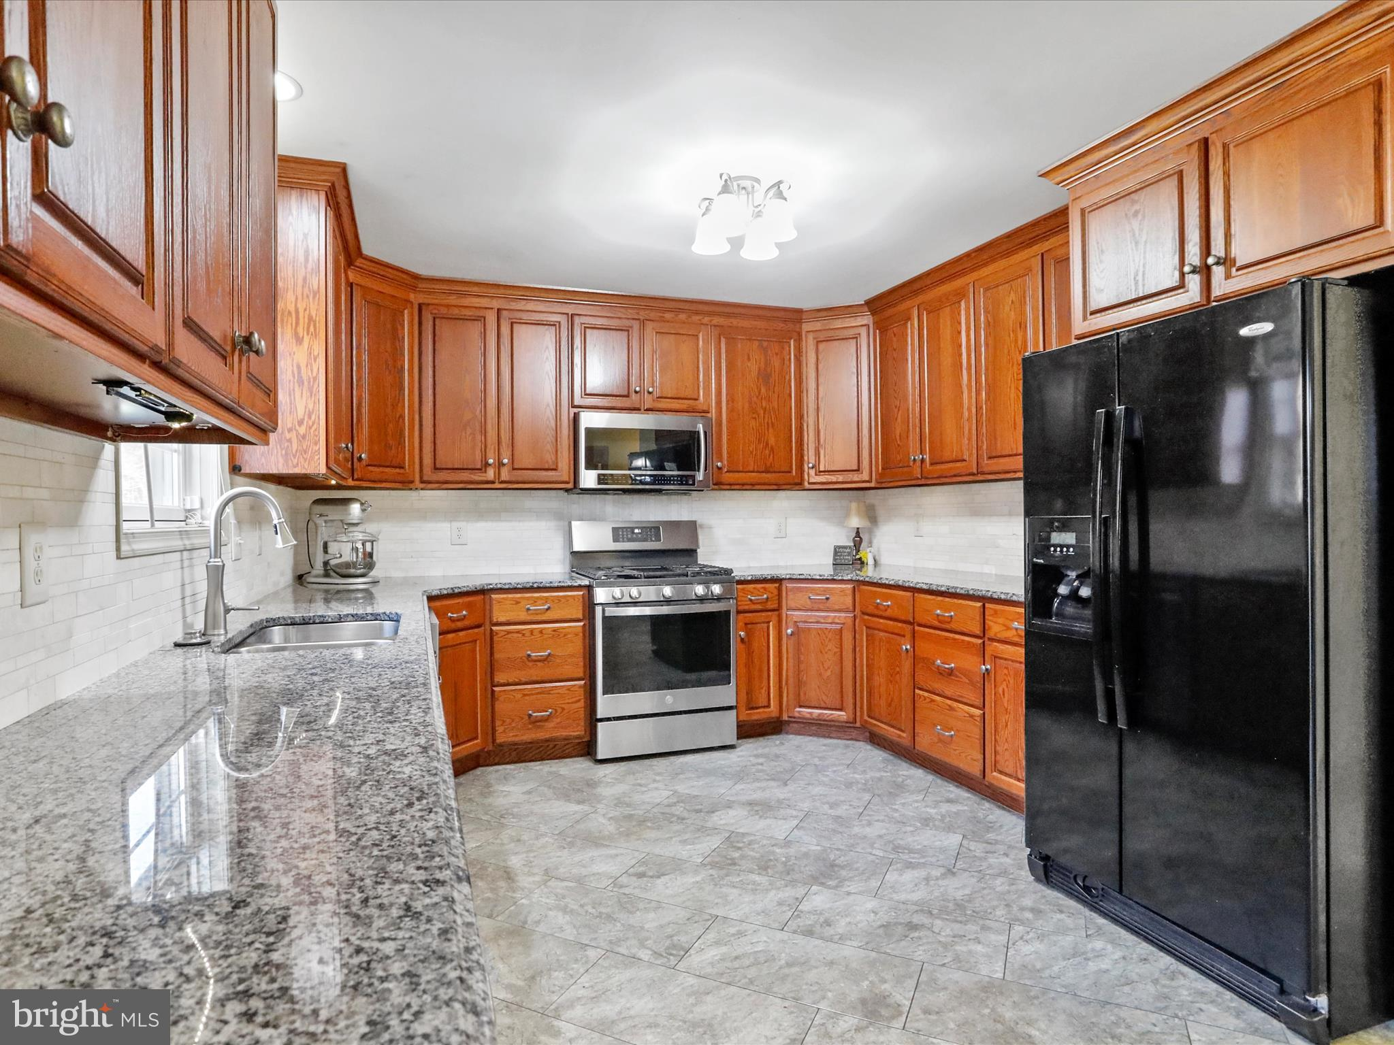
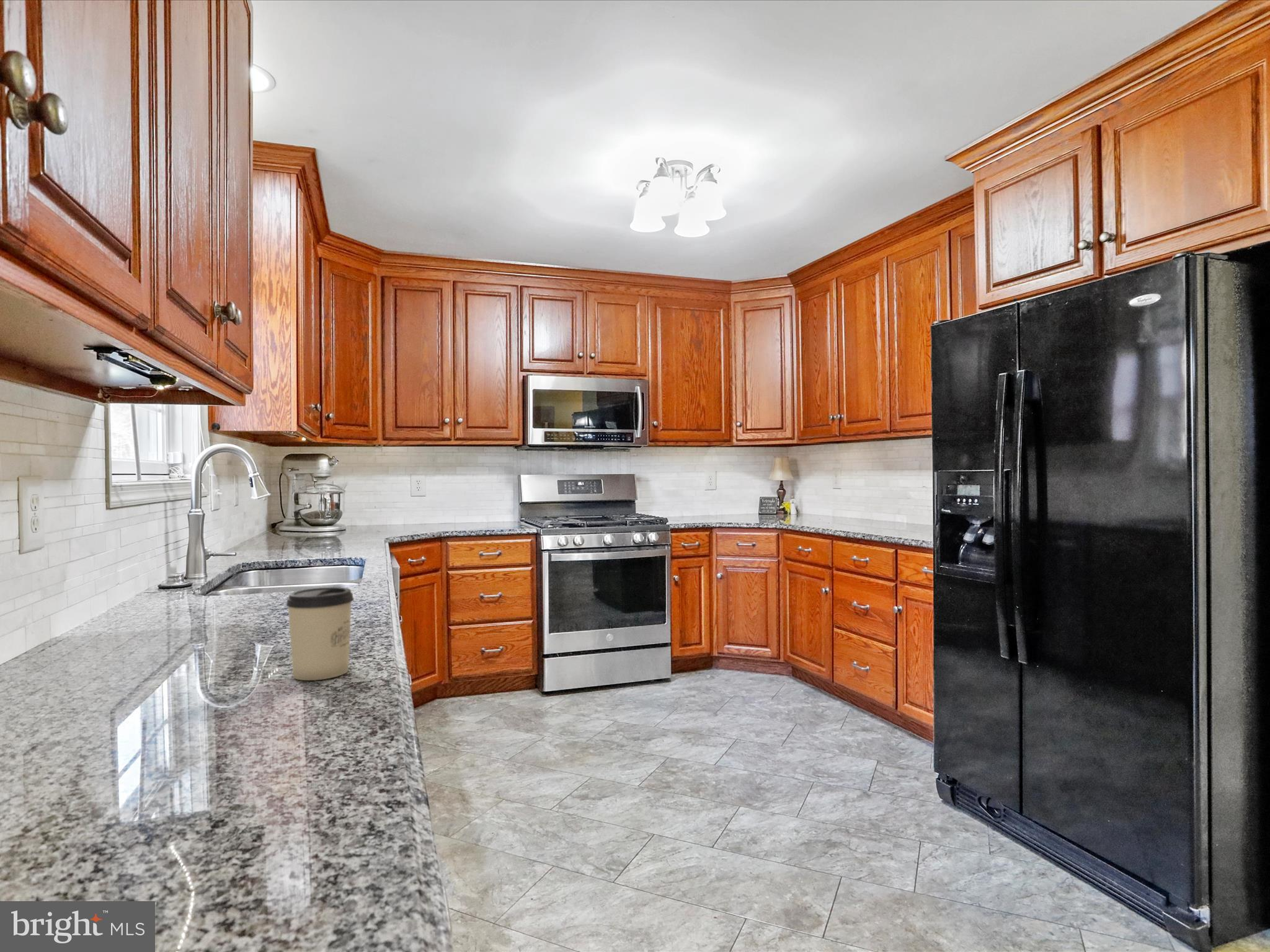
+ cup [285,587,355,681]
